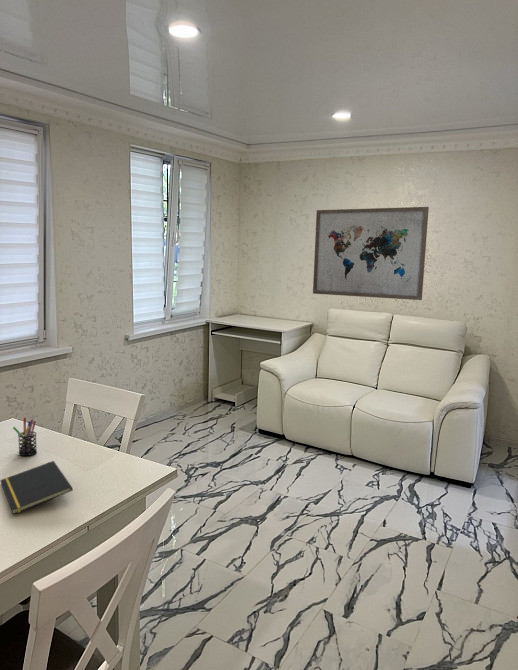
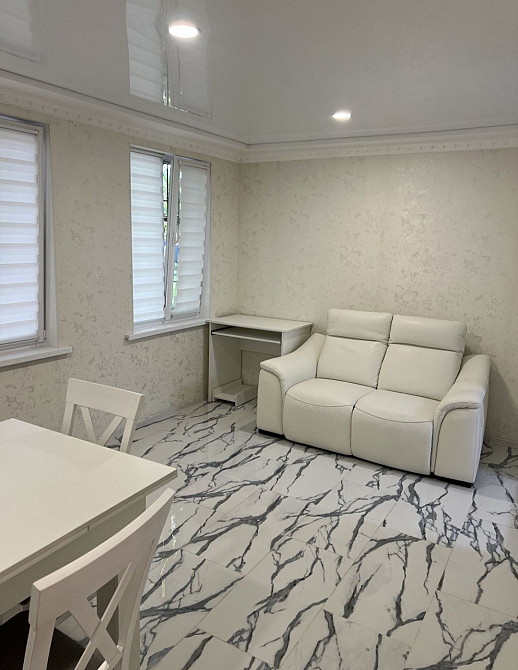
- pen holder [12,417,38,457]
- notepad [0,460,74,515]
- wall art [312,206,430,301]
